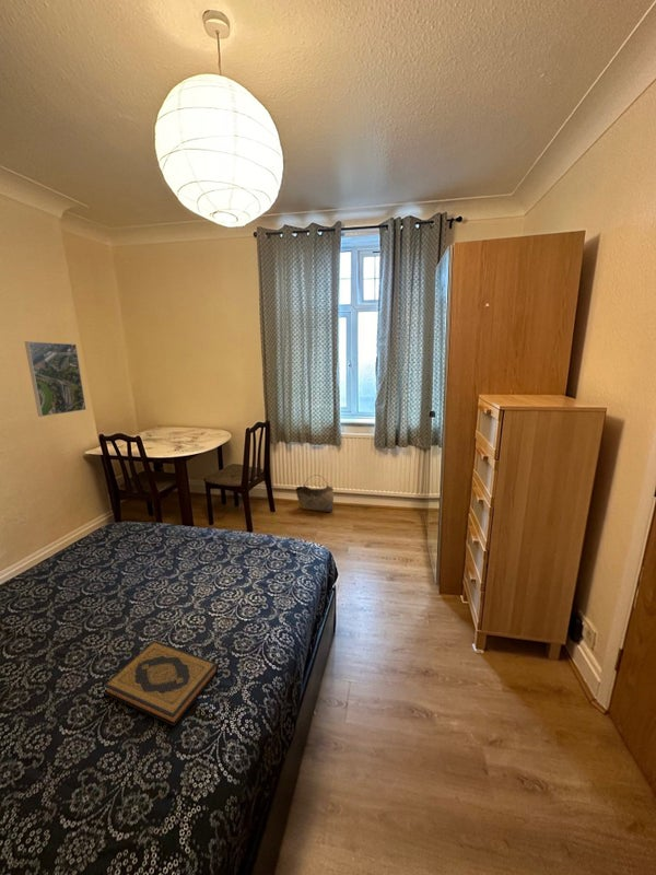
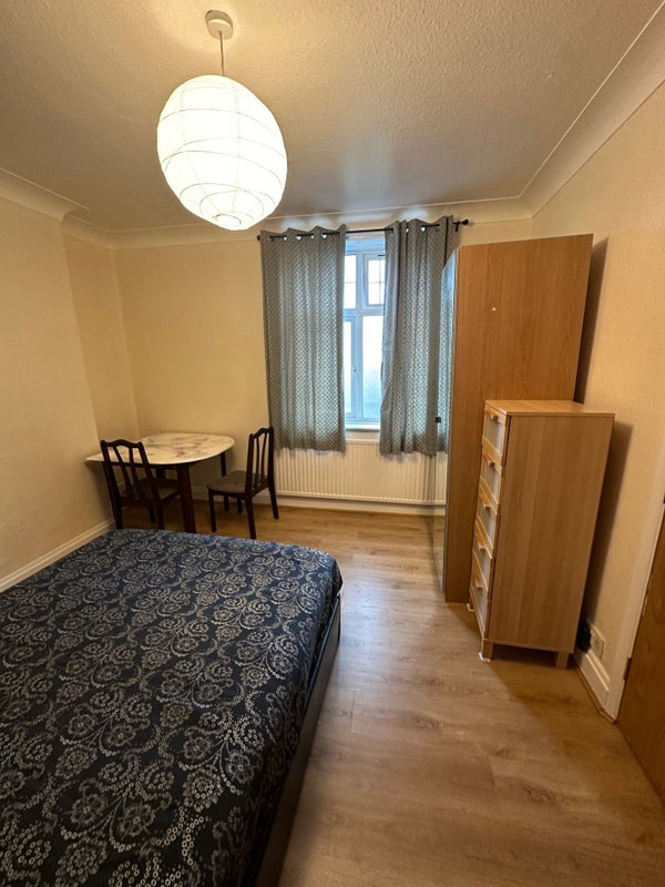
- basket [295,474,335,513]
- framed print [23,340,87,418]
- hardback book [103,640,219,727]
